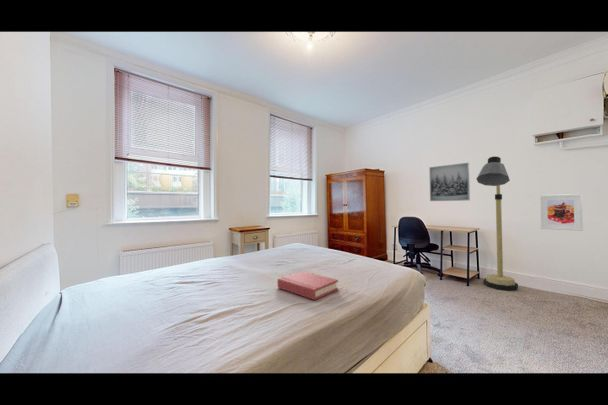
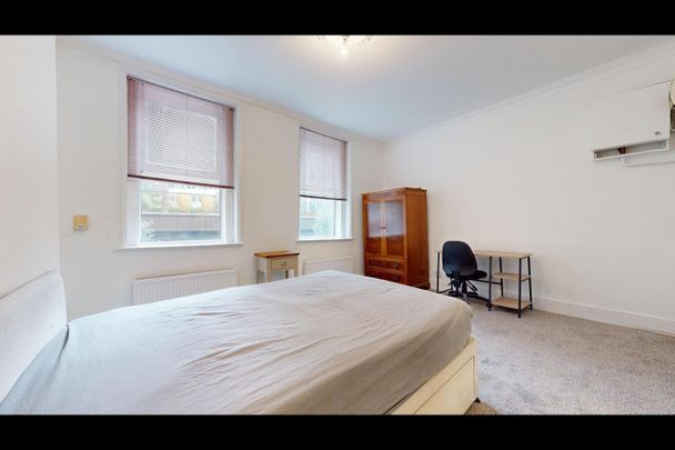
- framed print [539,193,584,232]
- hardback book [277,270,339,301]
- floor lamp [475,156,519,292]
- wall art [428,162,471,202]
